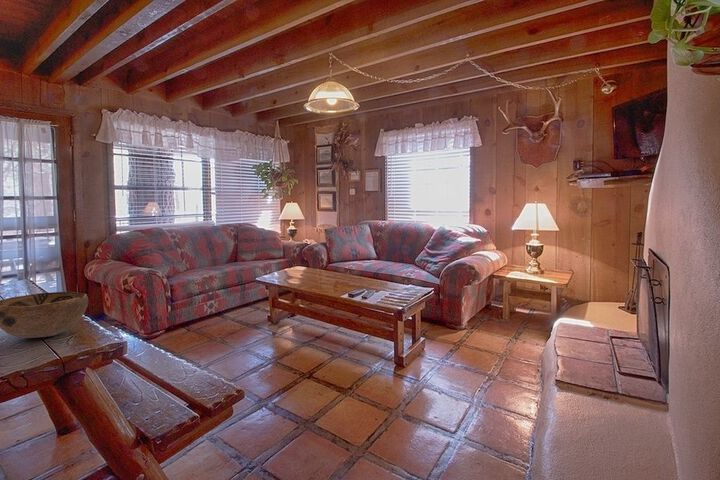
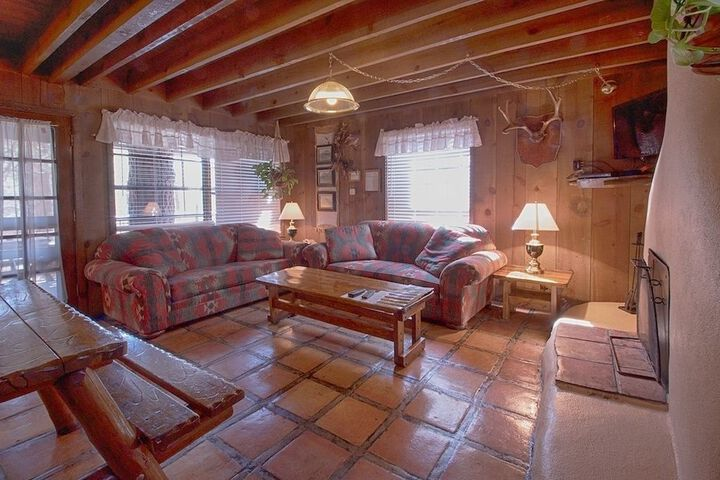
- decorative bowl [0,291,89,339]
